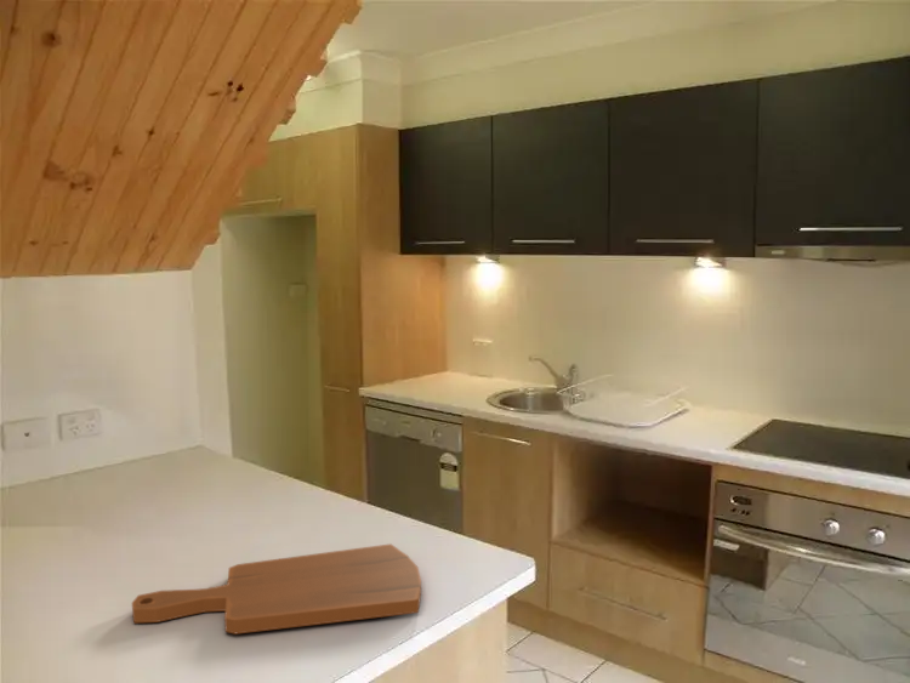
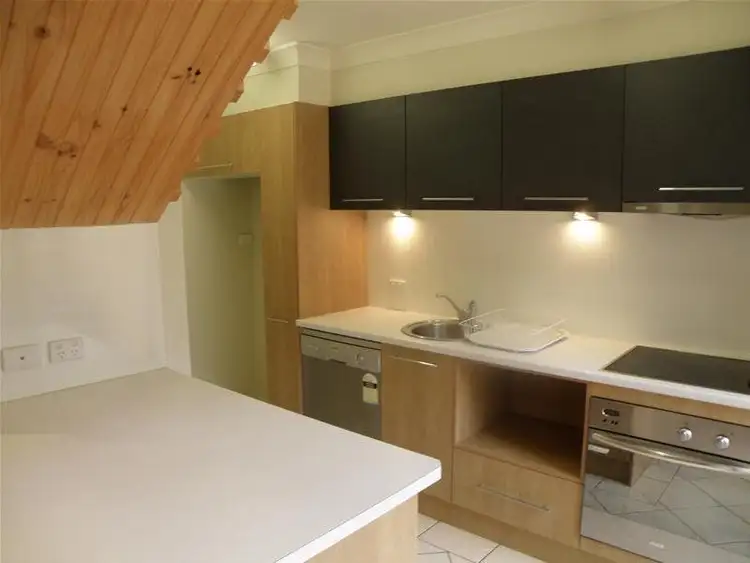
- cutting board [131,542,422,636]
